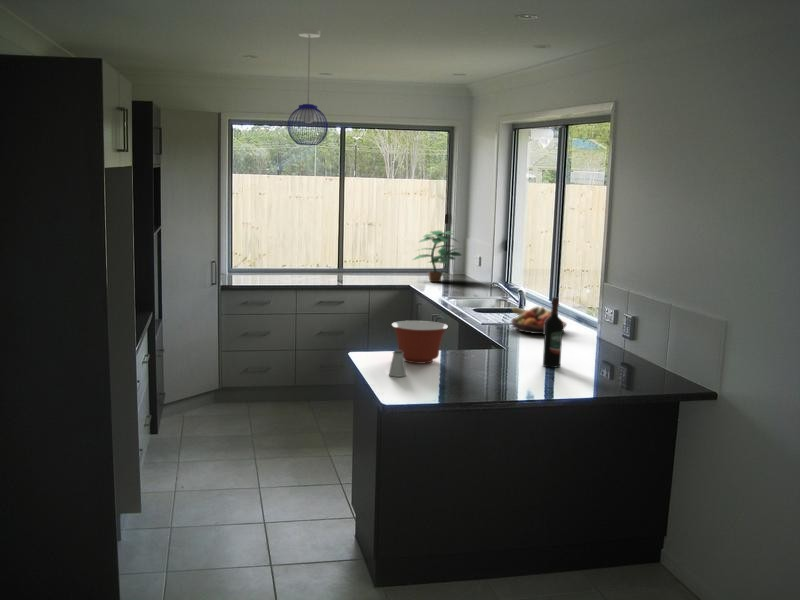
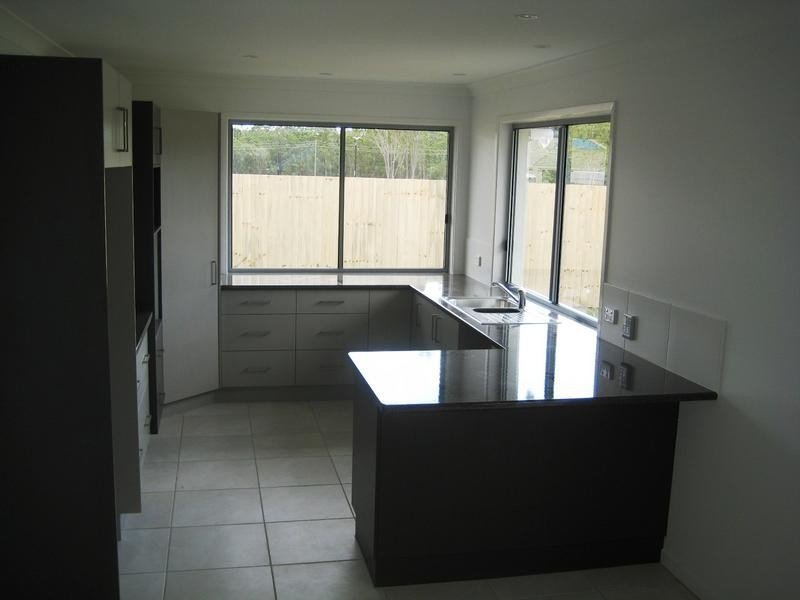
- wine bottle [542,296,563,369]
- fruit bowl [510,305,568,336]
- pendant light [287,28,329,146]
- saltshaker [388,349,407,378]
- potted plant [411,230,467,283]
- mixing bowl [390,320,449,365]
